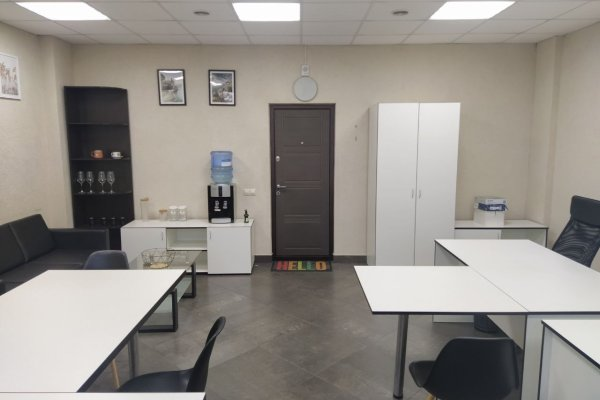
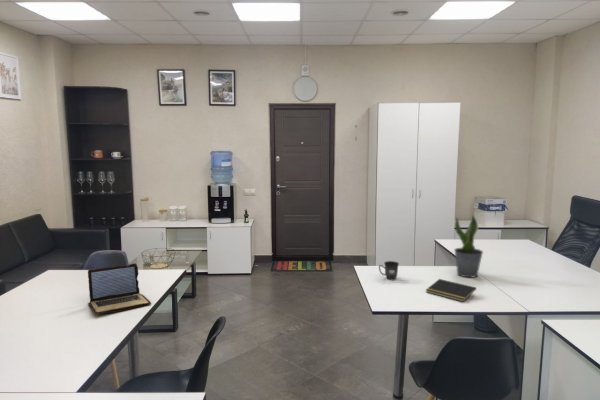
+ potted plant [453,214,484,278]
+ notepad [425,278,477,303]
+ mug [378,260,400,280]
+ laptop [87,262,152,315]
